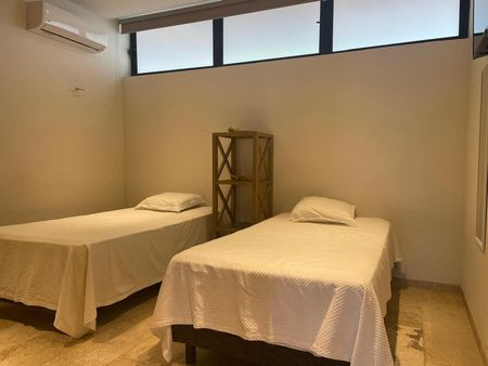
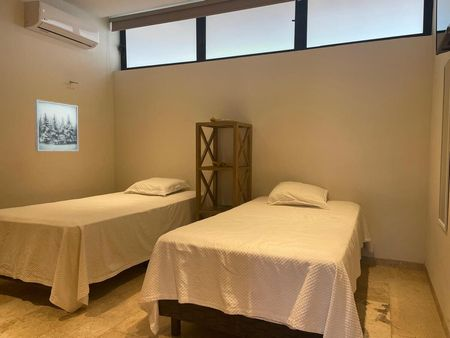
+ wall art [33,99,80,152]
